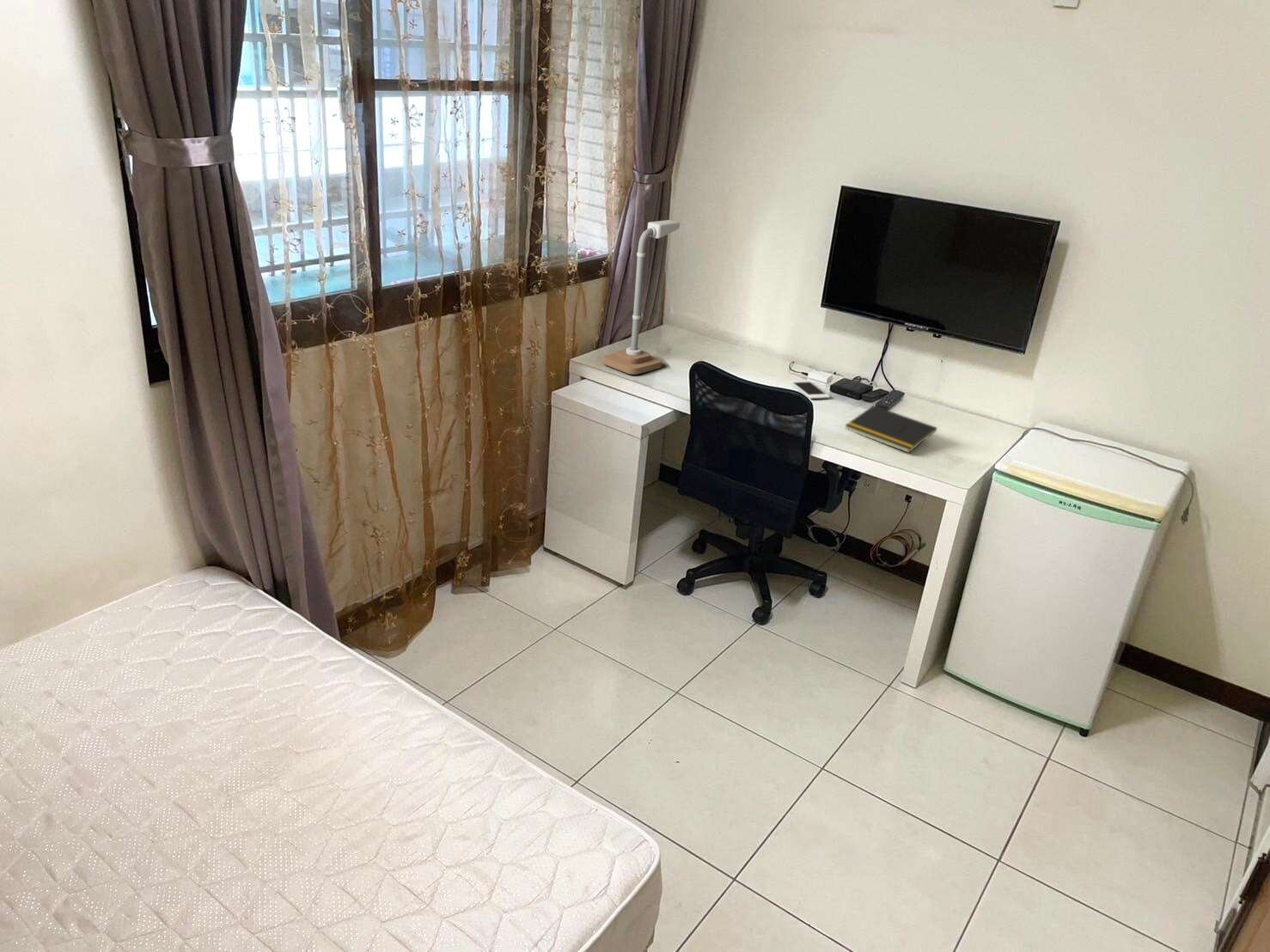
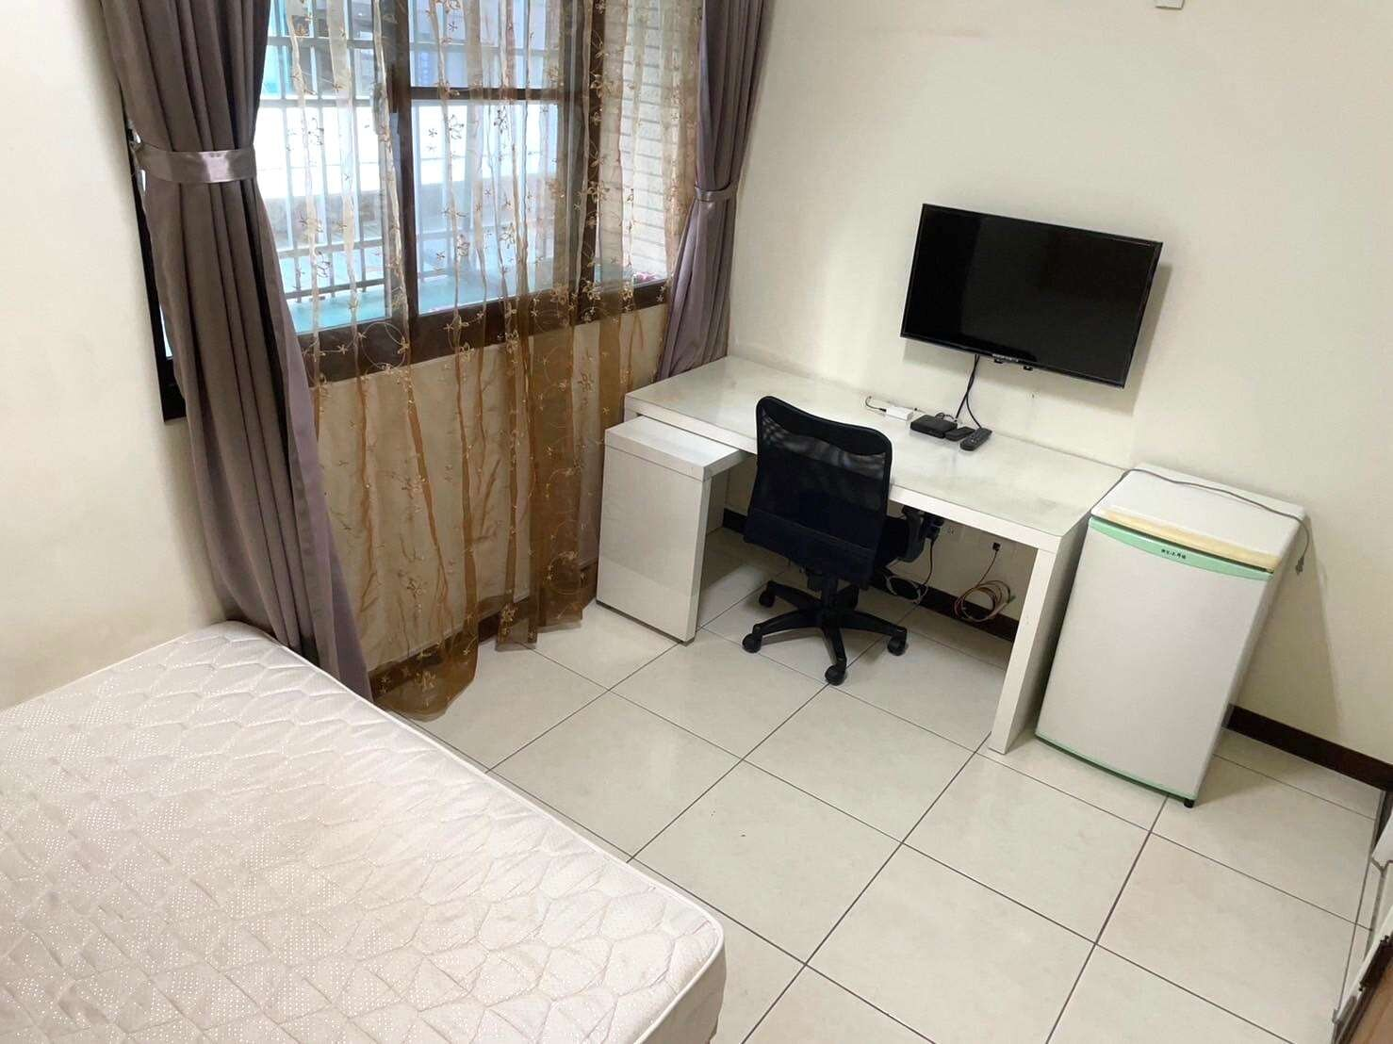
- desk lamp [602,219,681,375]
- notepad [844,405,937,454]
- cell phone [789,380,831,400]
